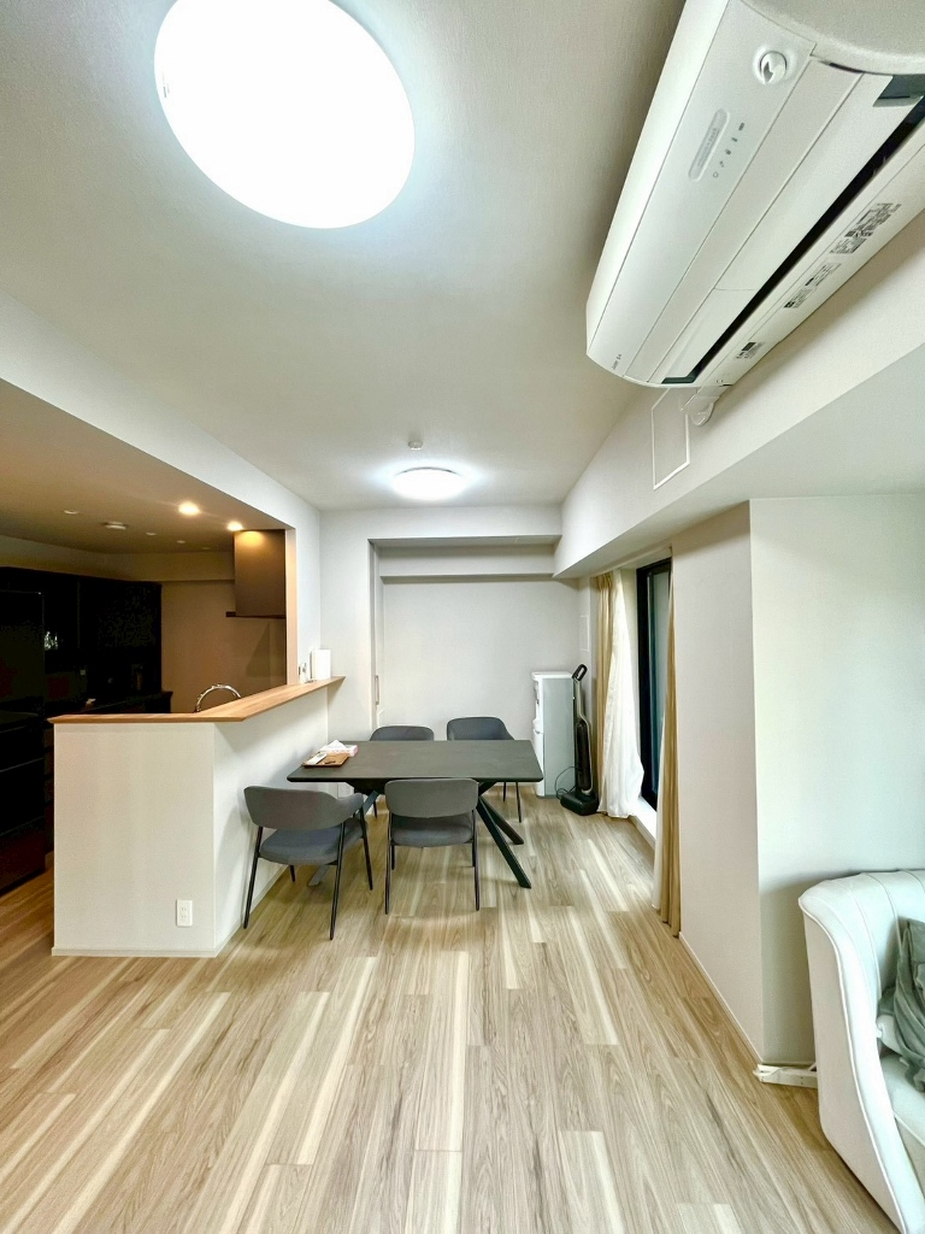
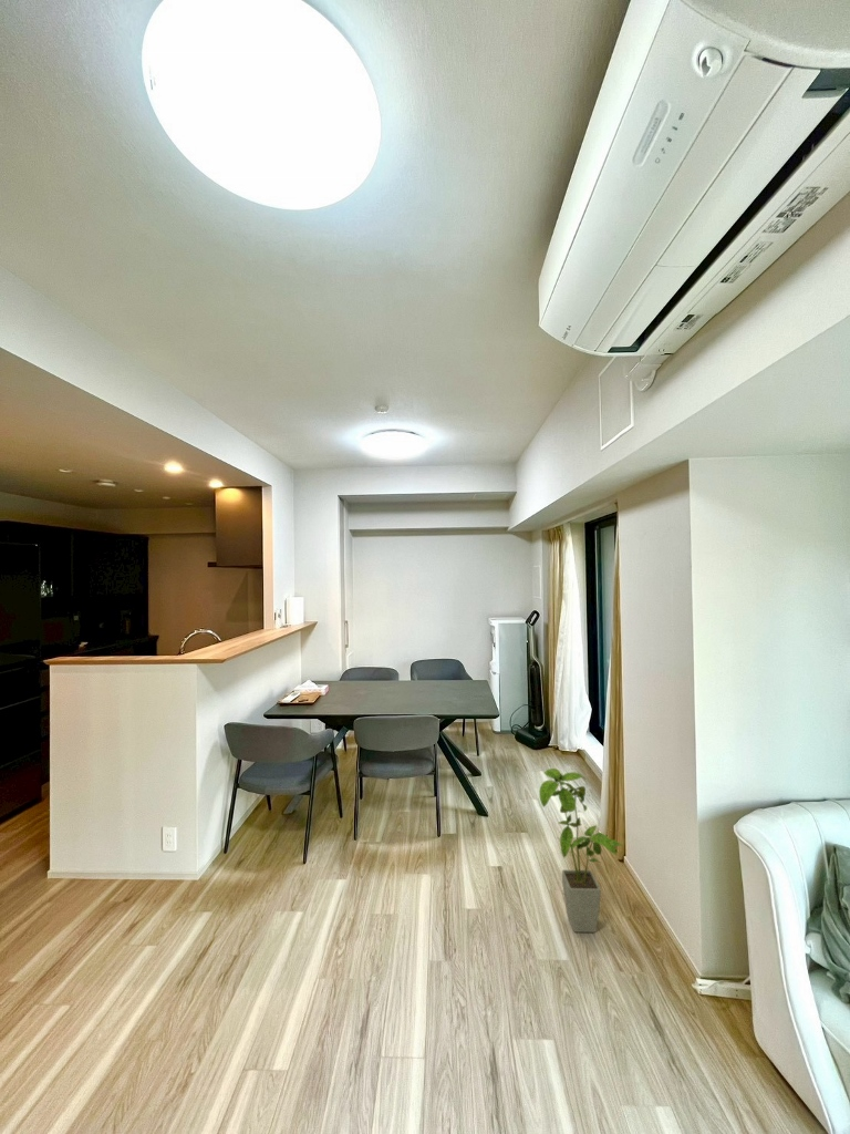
+ house plant [538,767,625,934]
